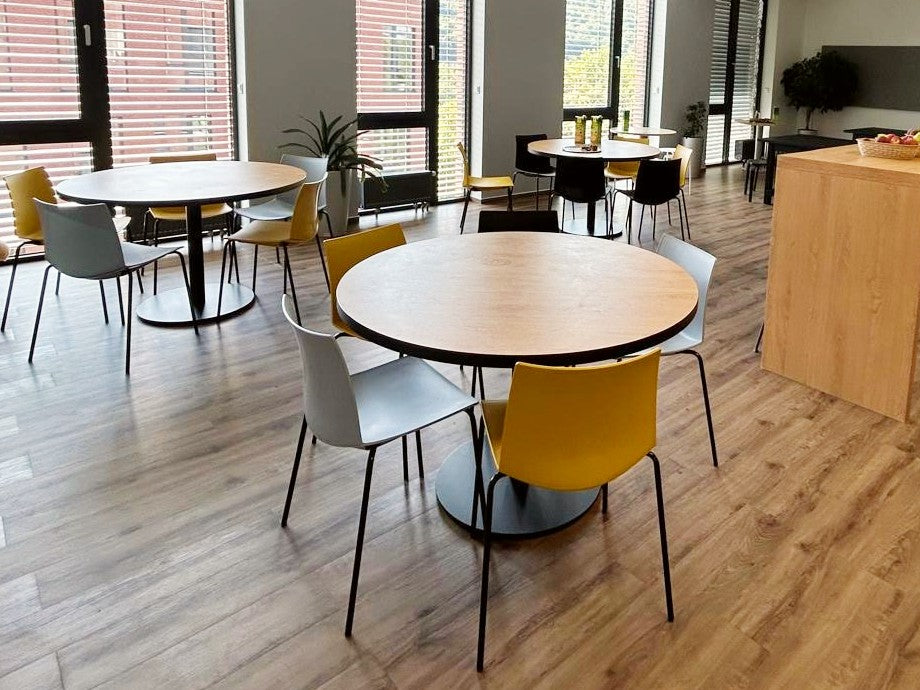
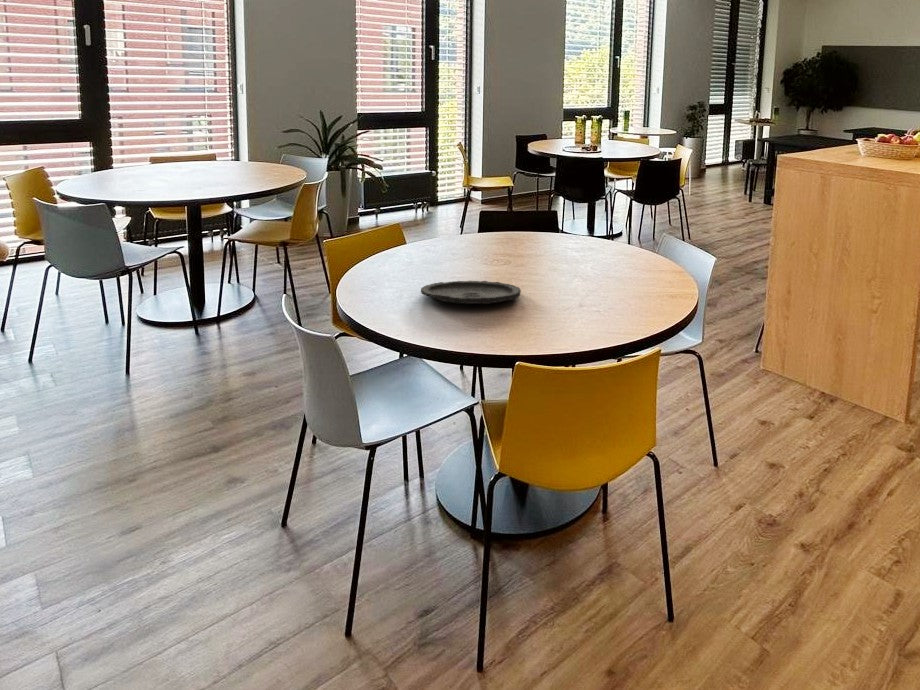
+ plate [420,280,522,305]
